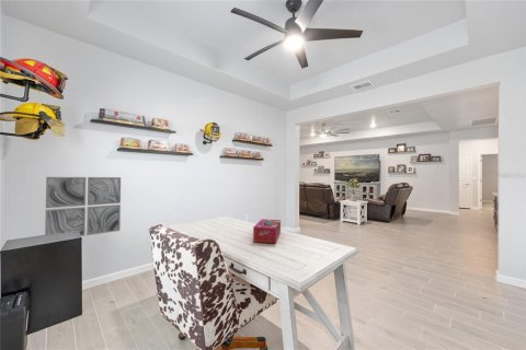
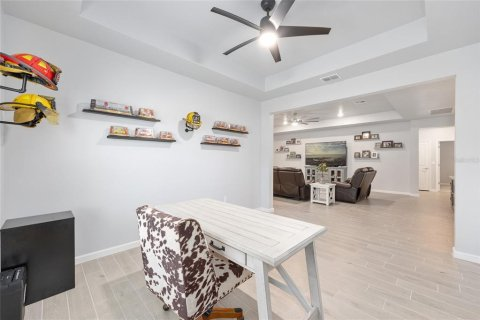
- tissue box [252,218,282,244]
- wall art [44,176,122,237]
